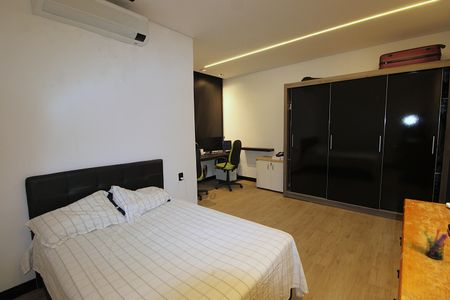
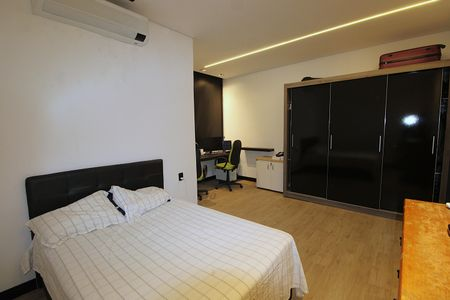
- pen holder [422,228,450,261]
